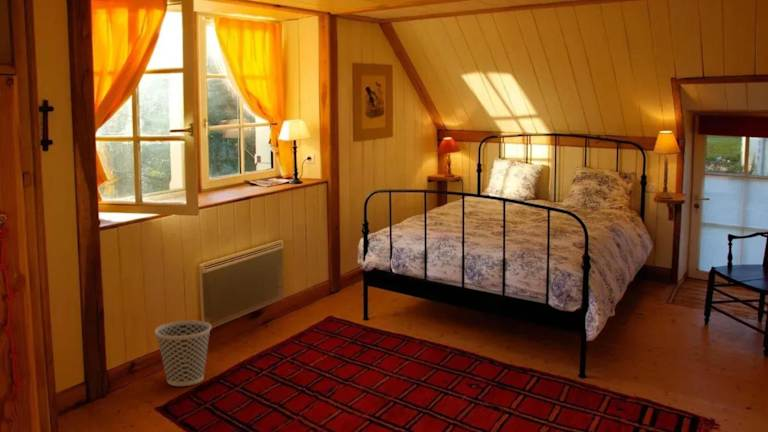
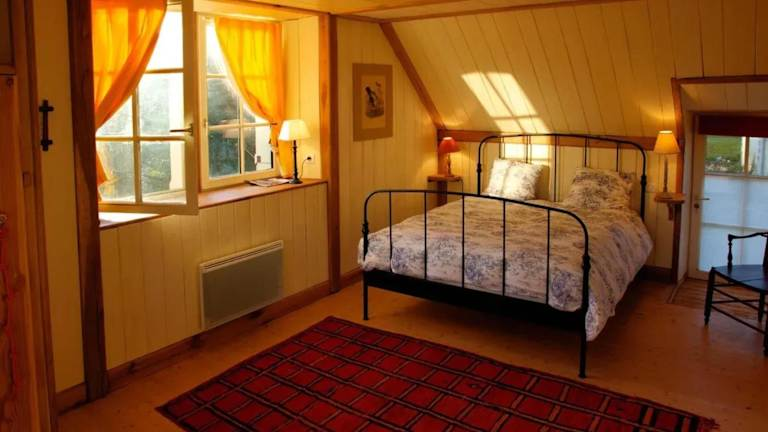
- wastebasket [154,320,212,387]
